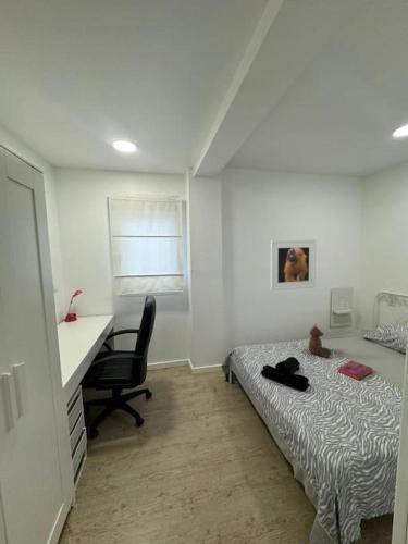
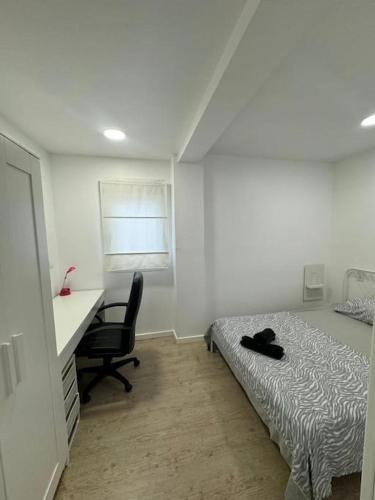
- hardback book [337,359,374,381]
- teddy bear [308,323,332,359]
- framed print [270,239,317,292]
